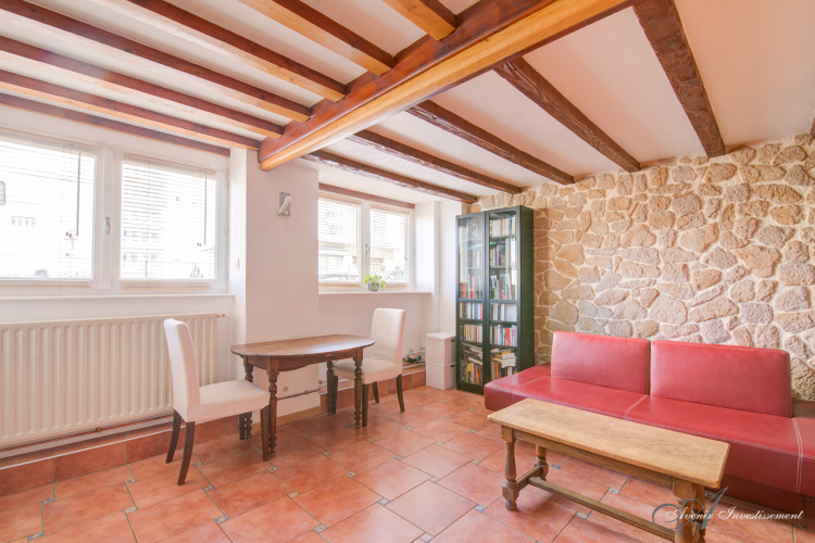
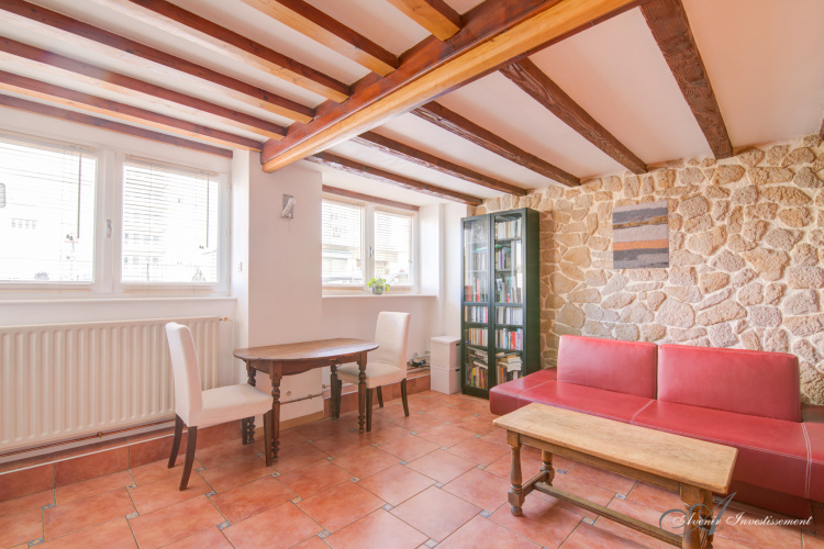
+ wall art [611,199,670,270]
